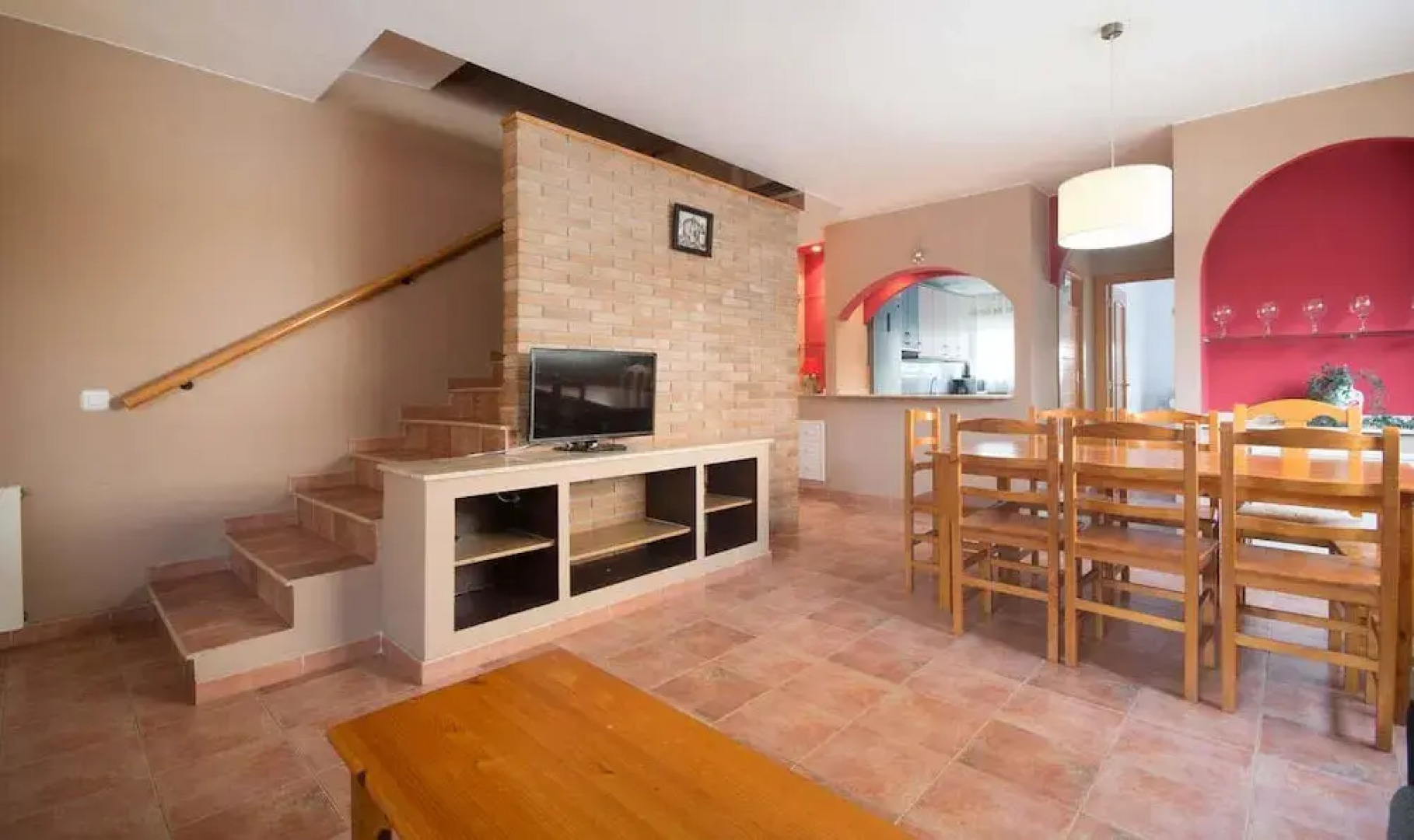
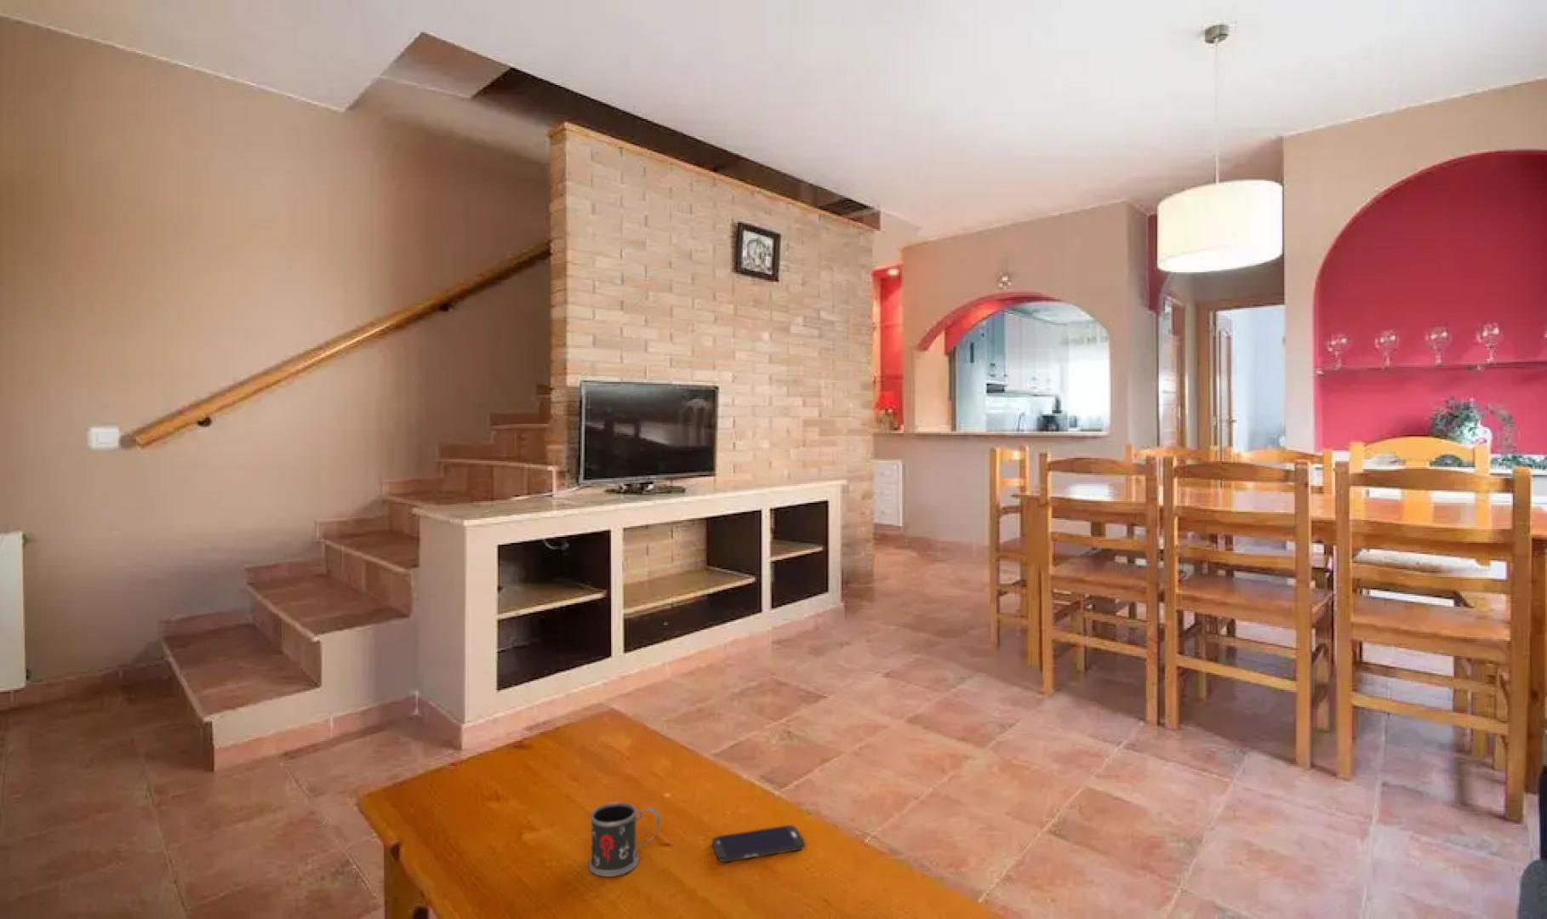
+ smartphone [711,825,806,863]
+ mug [588,802,661,877]
